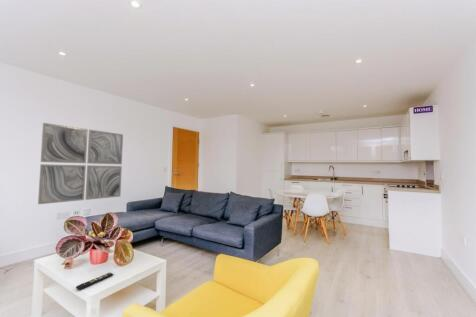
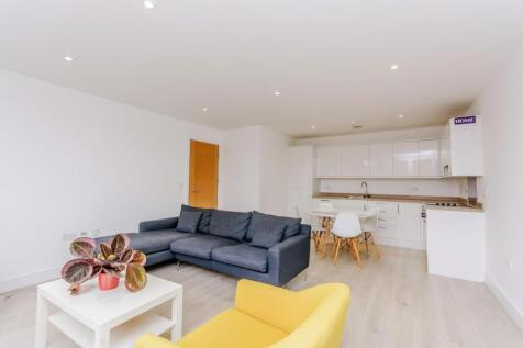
- wall art [37,122,124,205]
- remote control [75,272,114,291]
